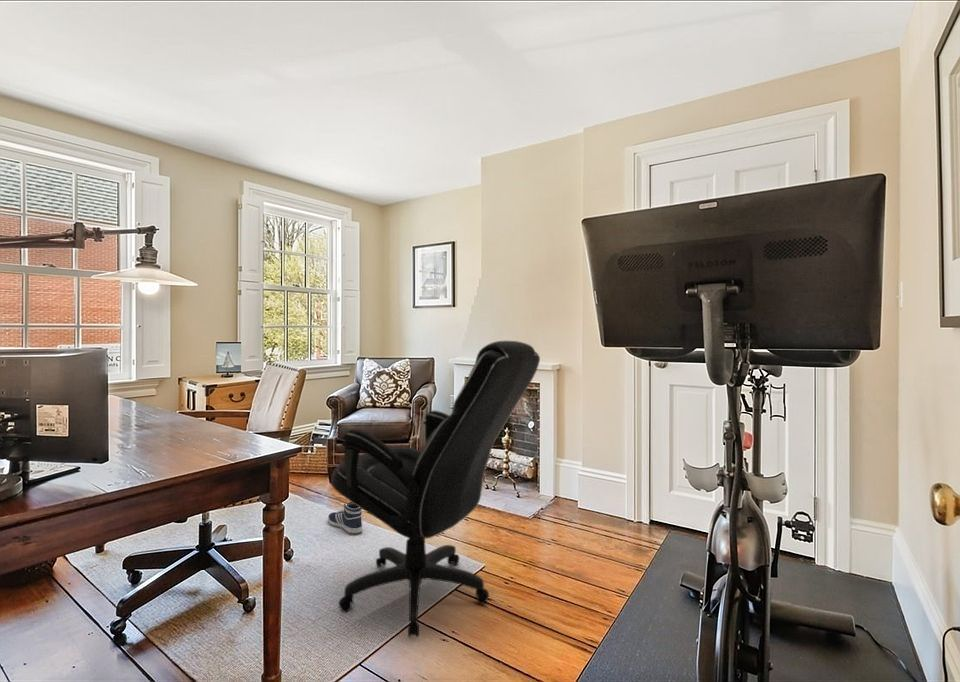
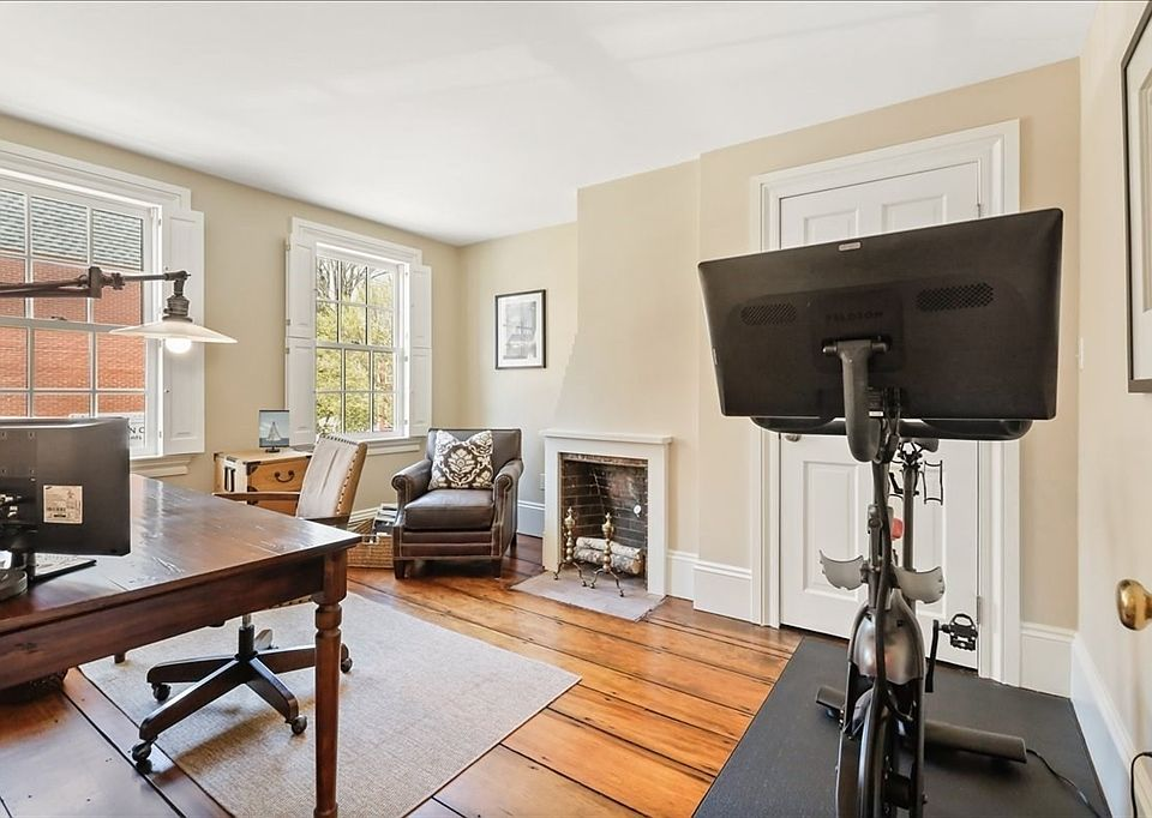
- office chair [330,340,541,639]
- sneaker [327,501,363,535]
